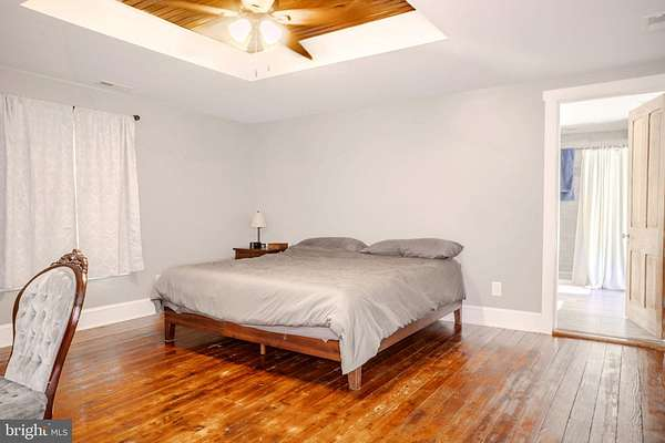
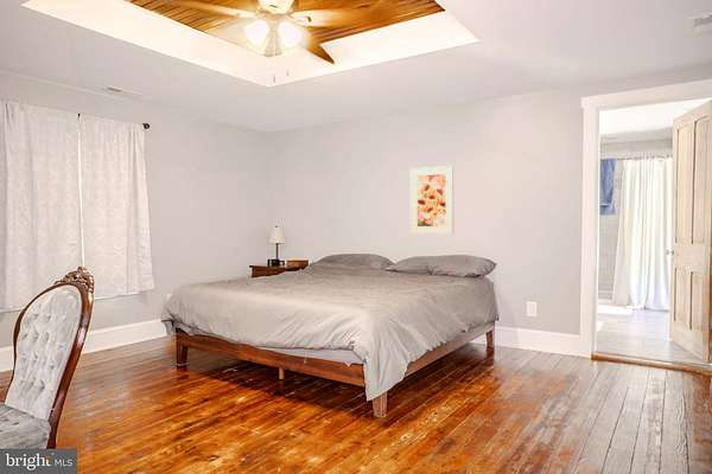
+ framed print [409,165,454,235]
